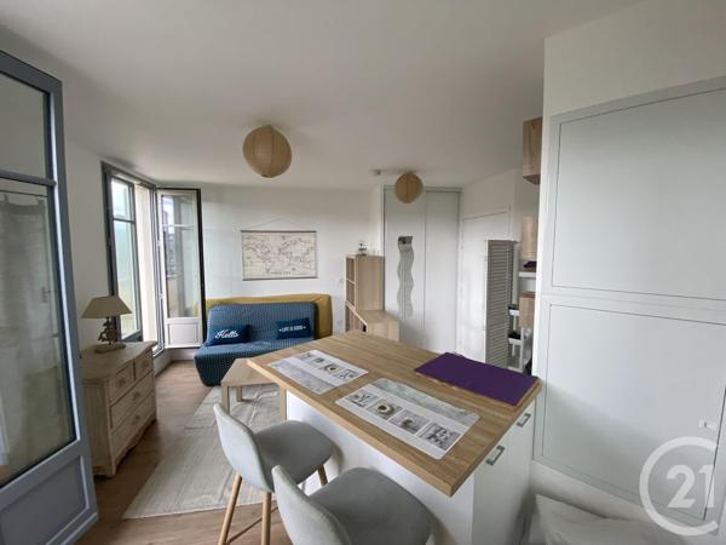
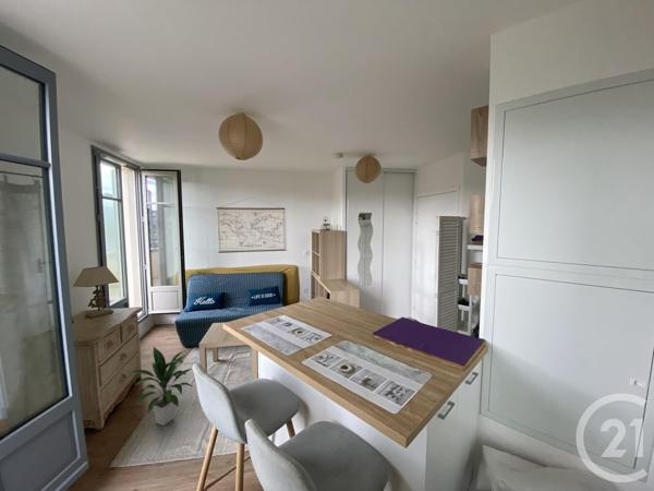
+ indoor plant [125,346,195,427]
